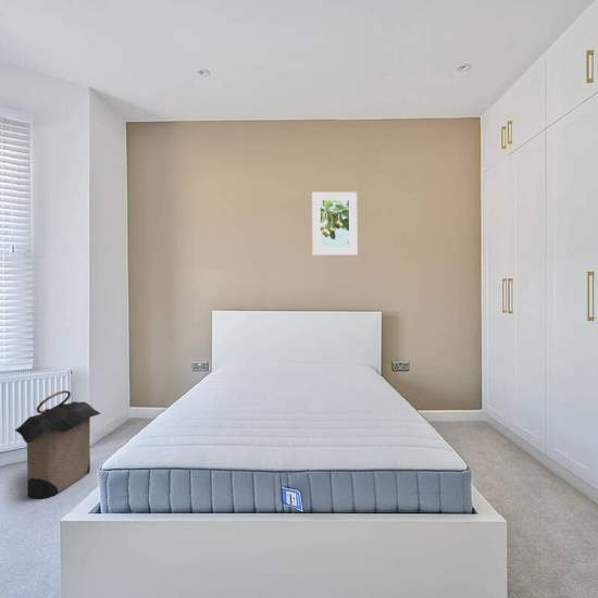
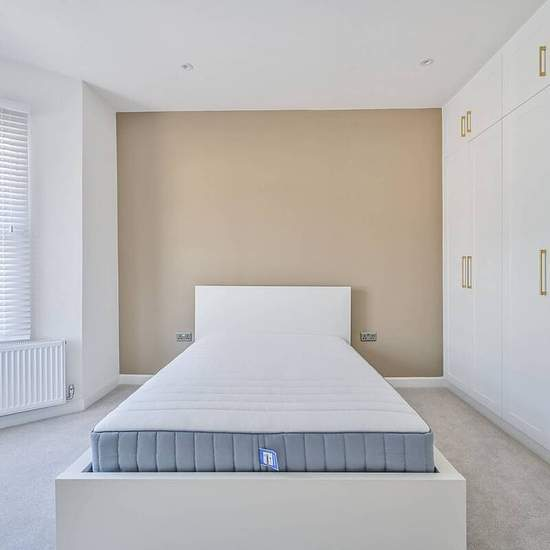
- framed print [311,191,358,257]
- laundry hamper [13,389,101,499]
